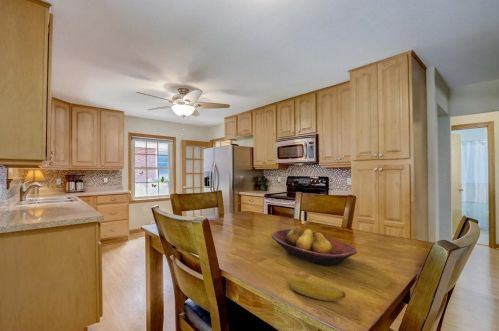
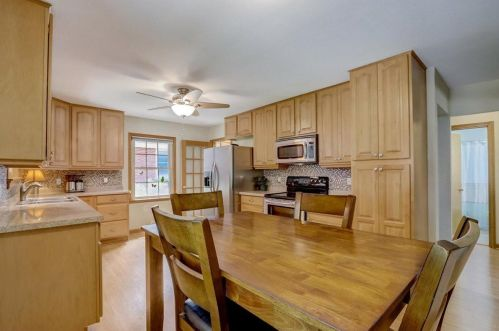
- banana [287,273,347,302]
- fruit bowl [270,225,358,267]
